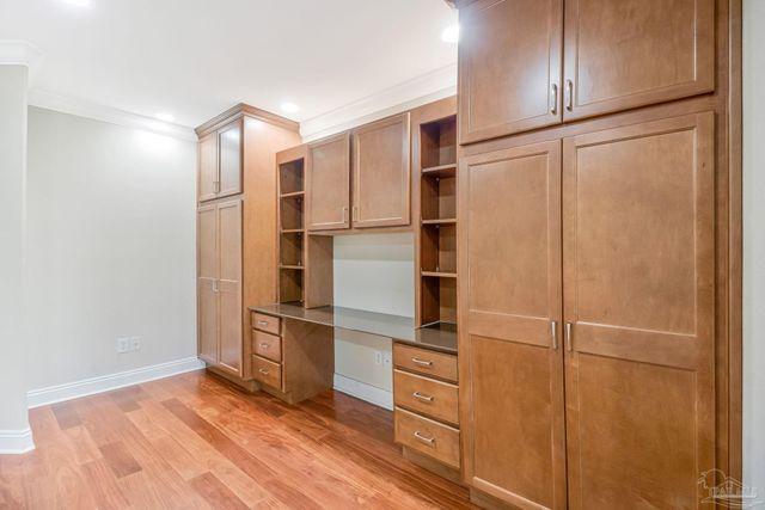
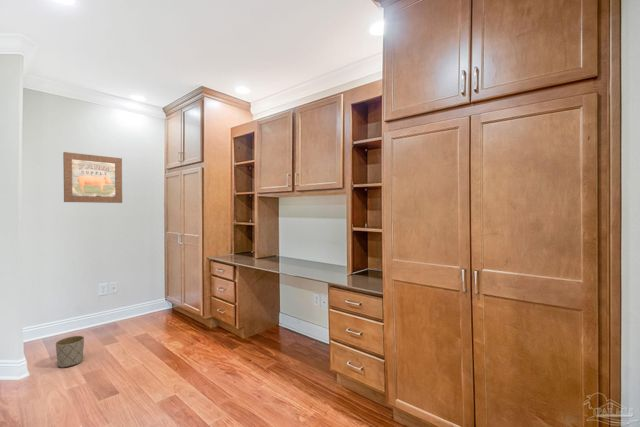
+ wall art [62,151,123,204]
+ planter [55,335,85,369]
